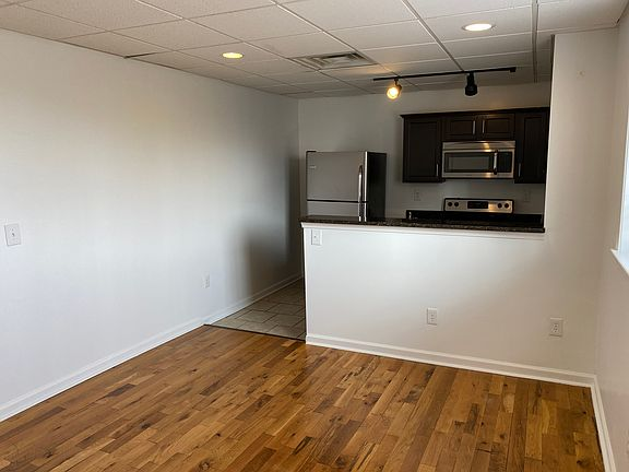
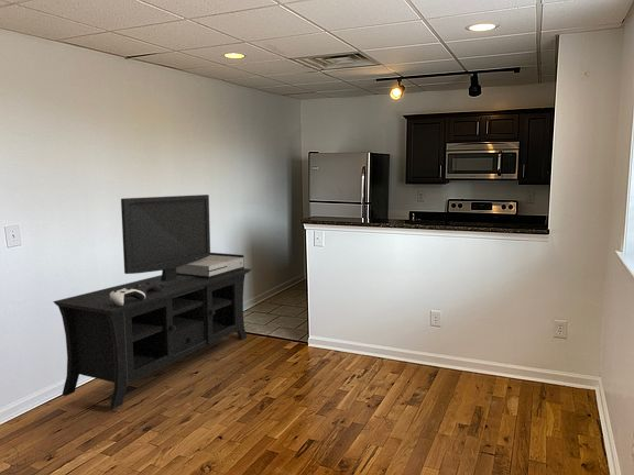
+ media console [52,194,252,410]
